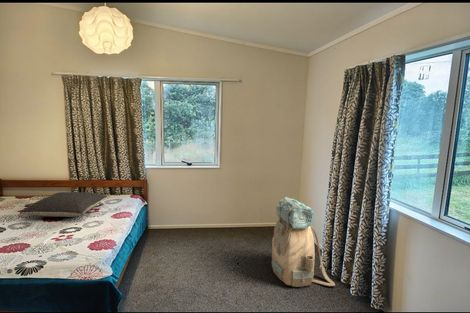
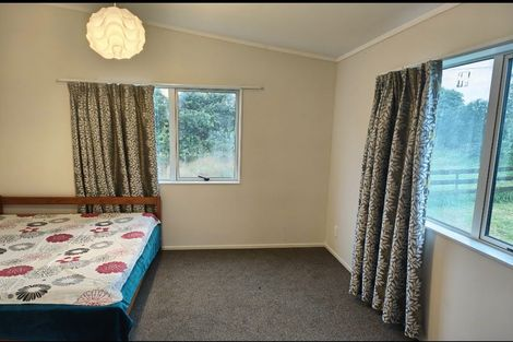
- backpack [271,196,336,288]
- pillow [18,191,109,218]
